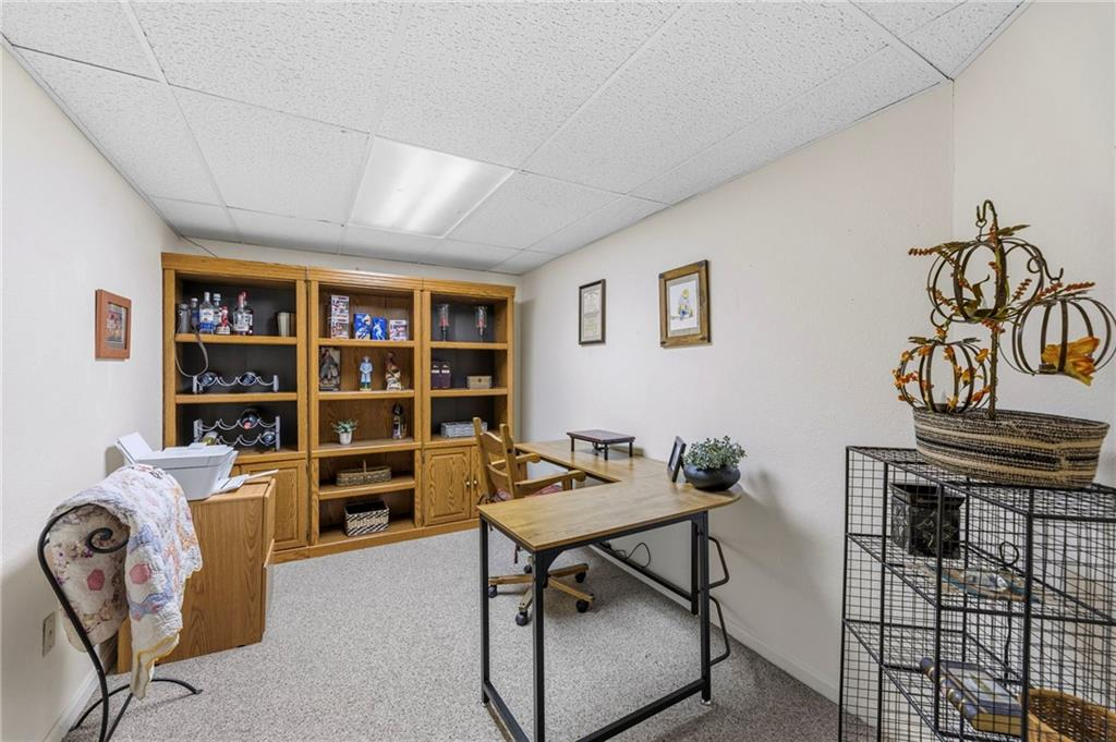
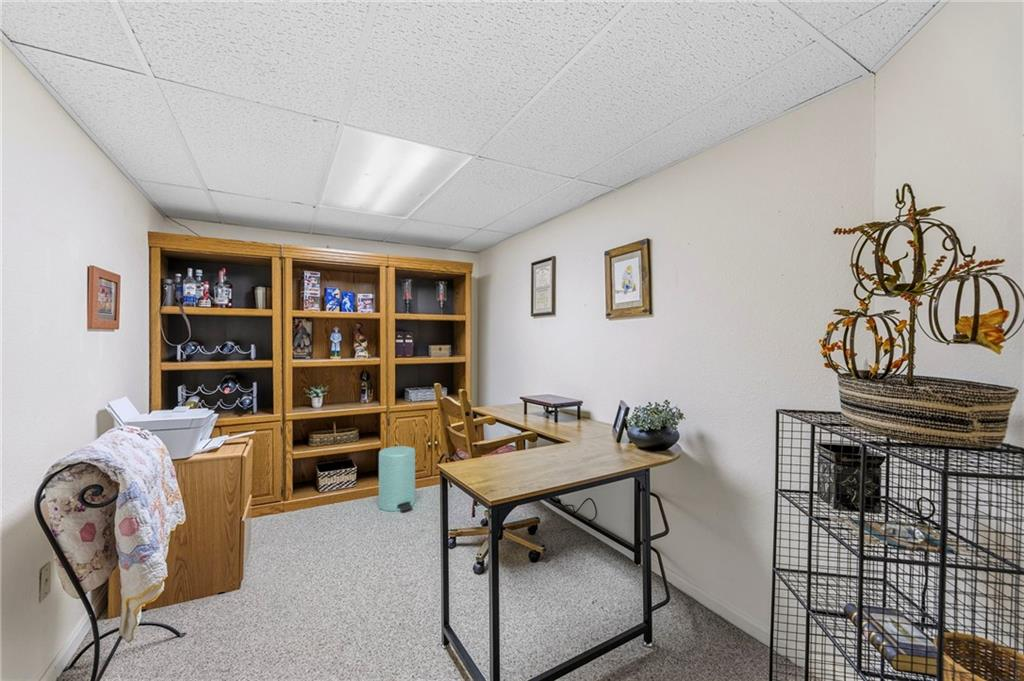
+ trash can [378,445,416,512]
